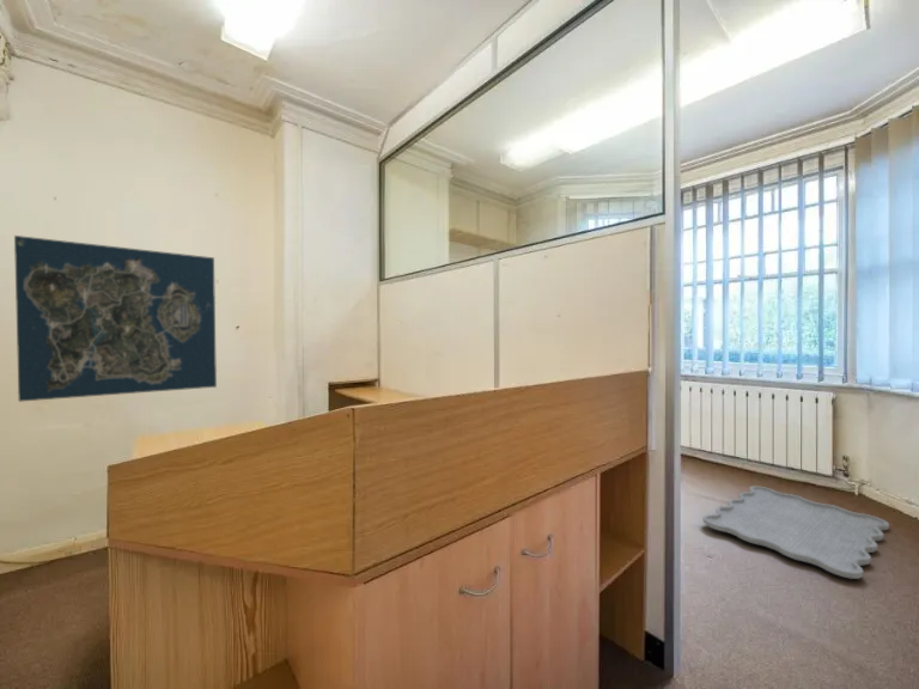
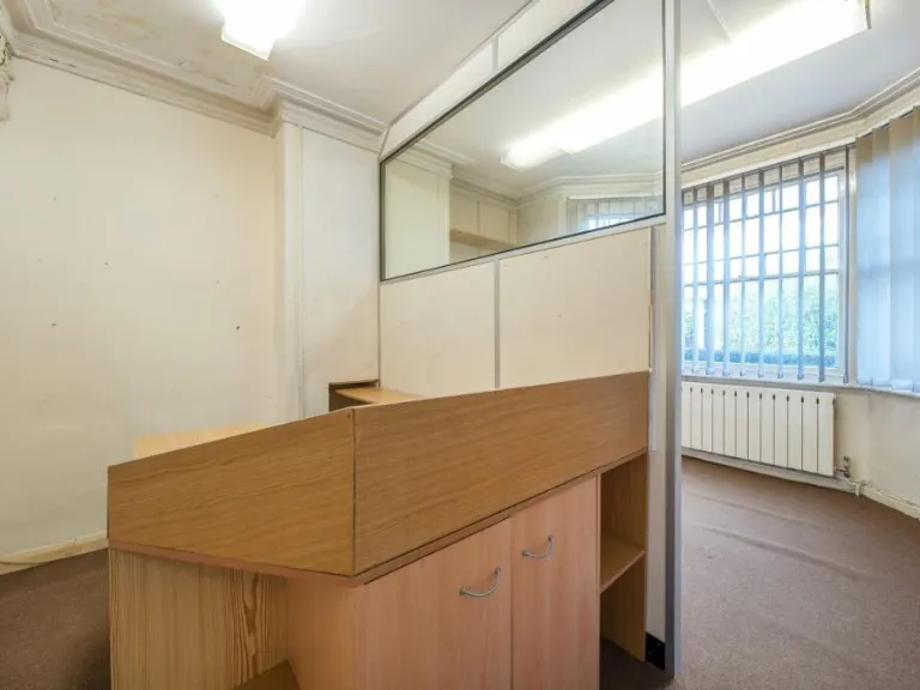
- map [13,234,218,403]
- rug [702,484,890,580]
